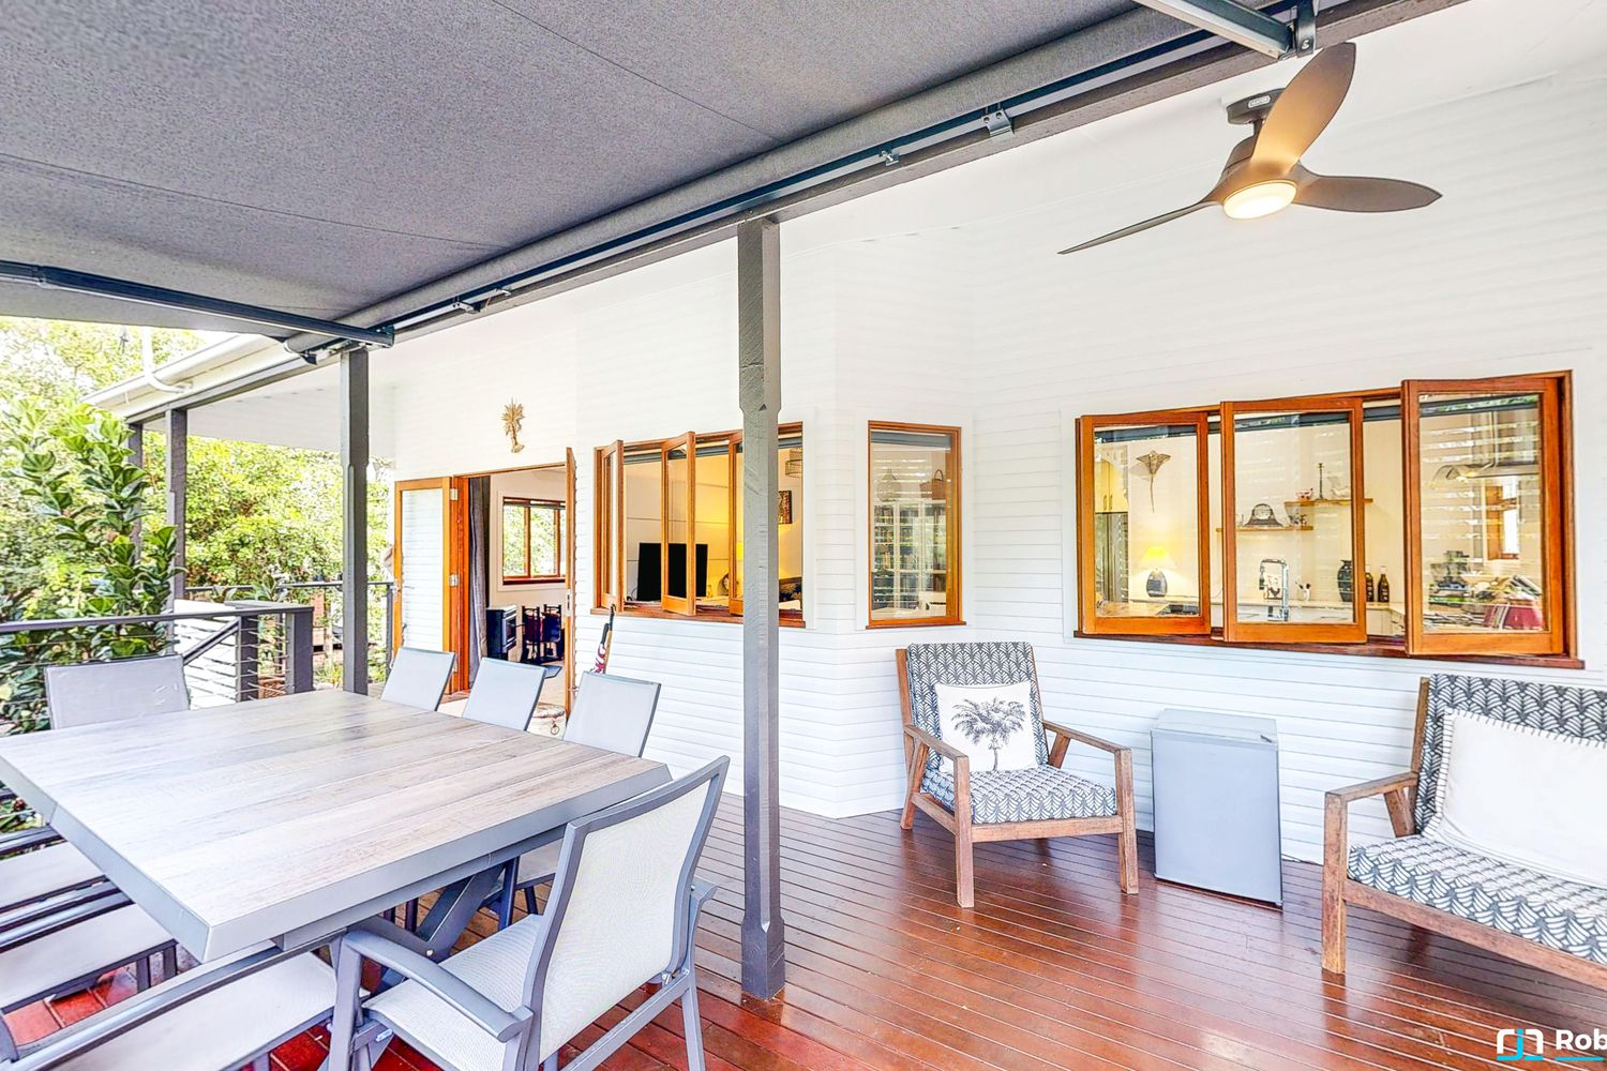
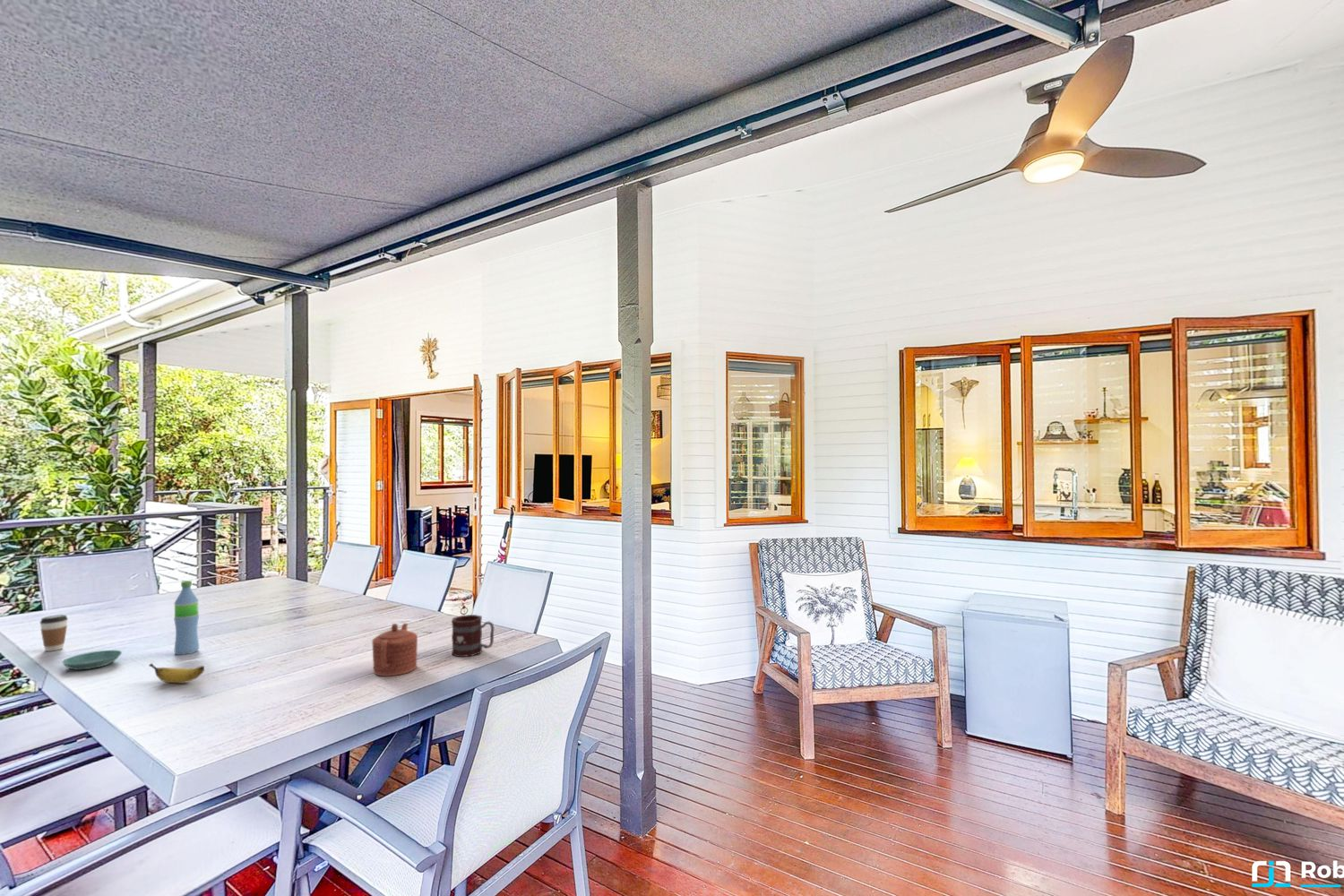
+ mug [451,614,495,658]
+ water bottle [173,580,200,656]
+ coffee cup [39,614,69,652]
+ teapot [371,623,418,677]
+ banana [148,662,205,685]
+ saucer [61,650,123,671]
